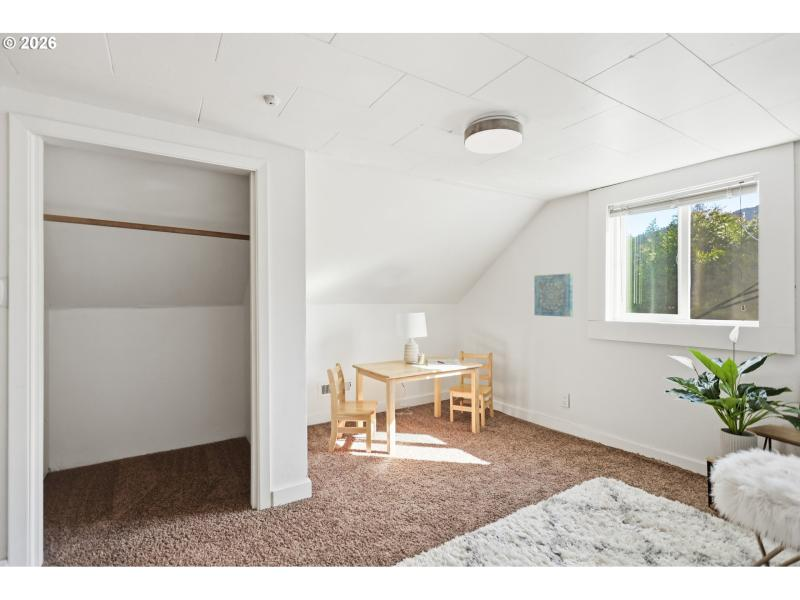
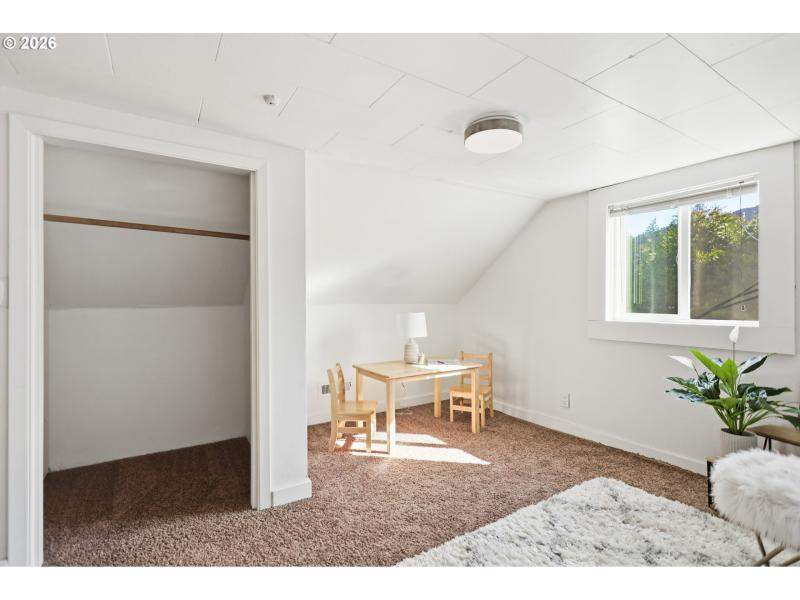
- wall art [534,272,574,318]
